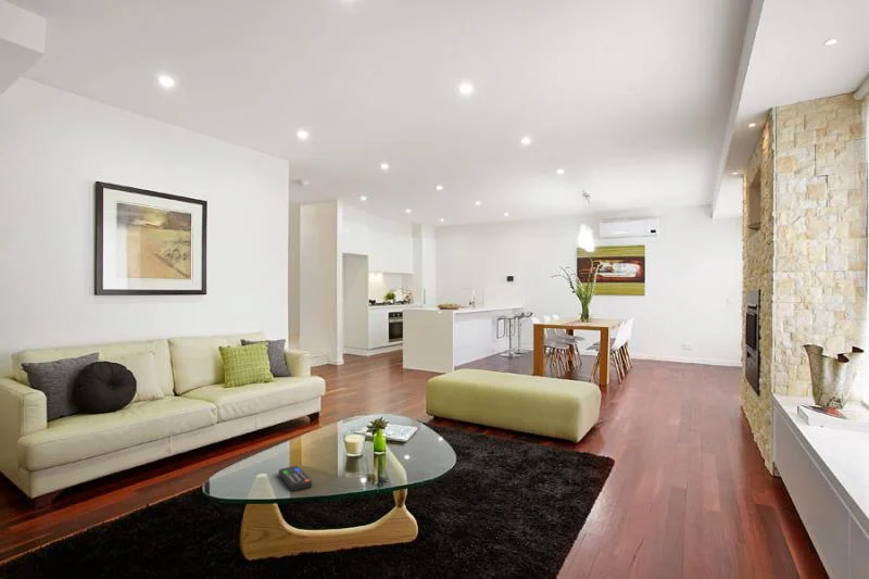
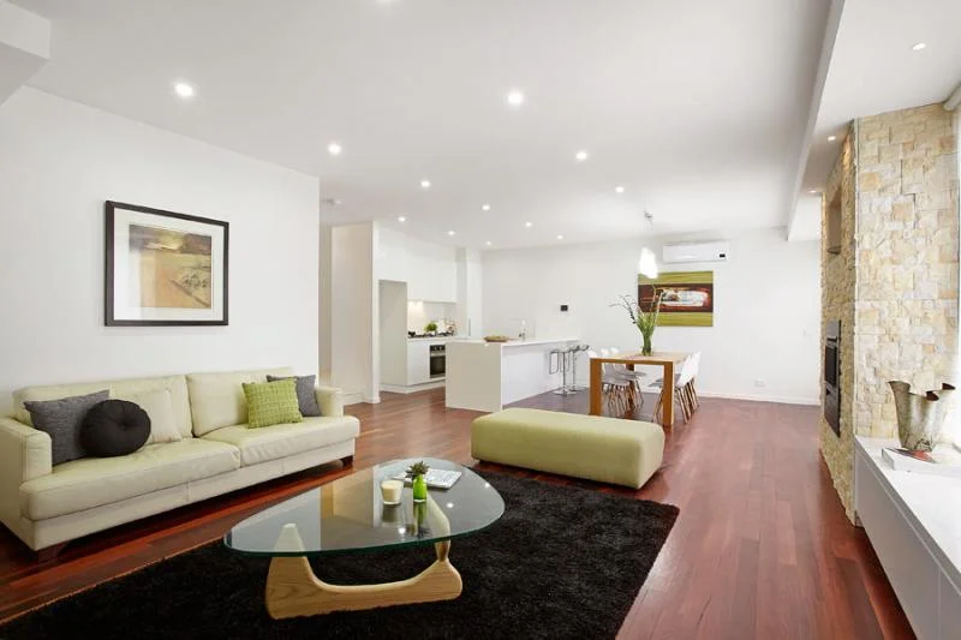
- remote control [278,465,313,492]
